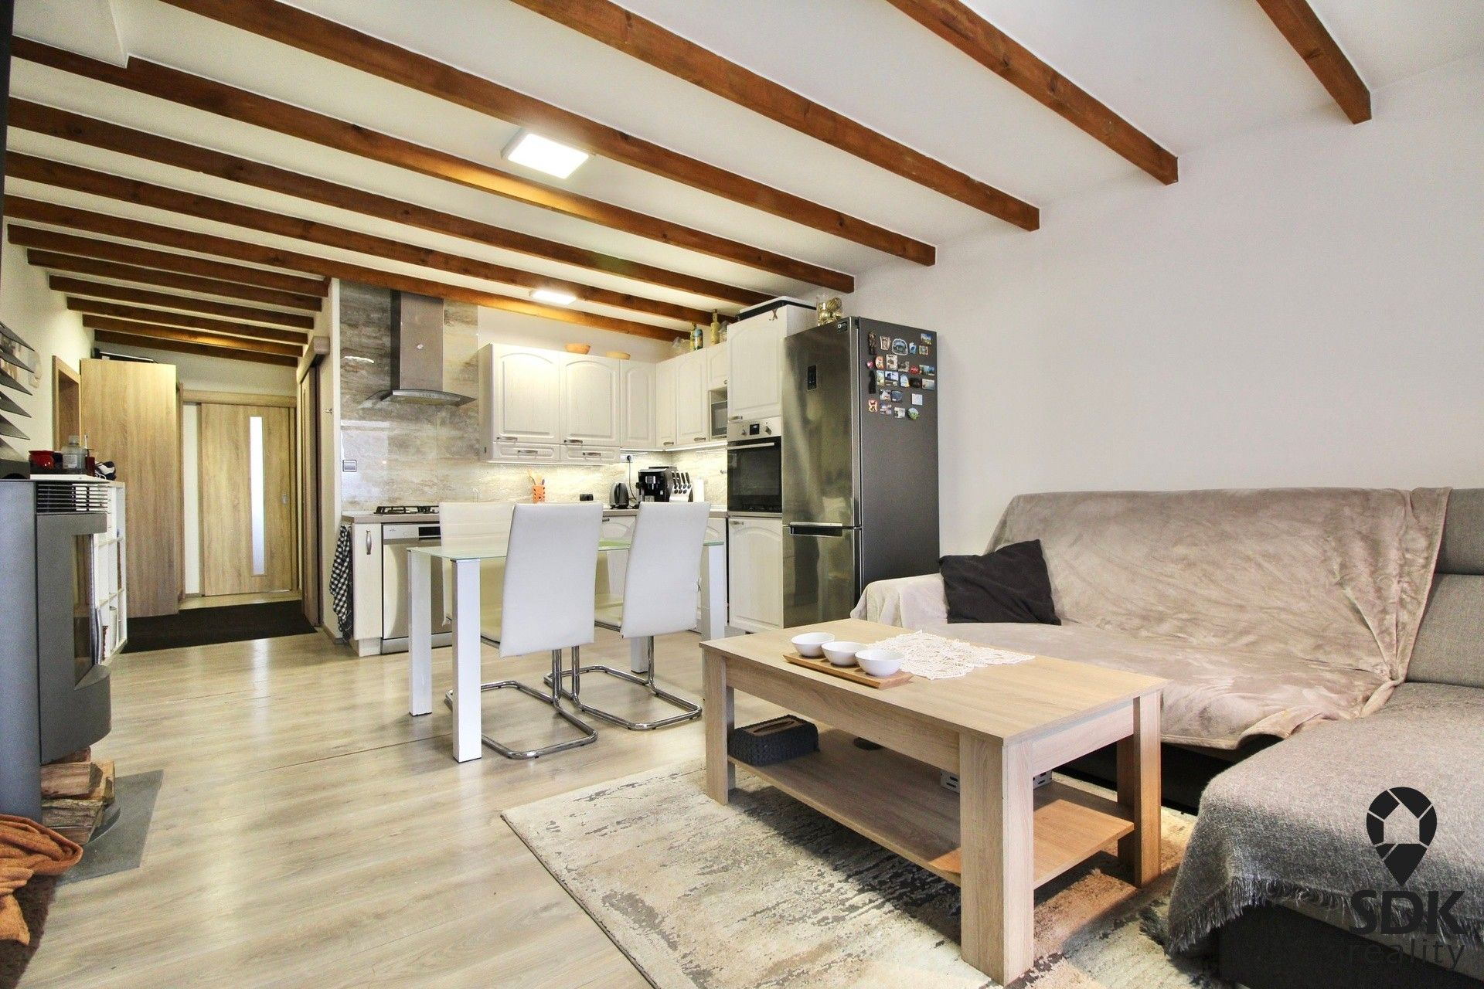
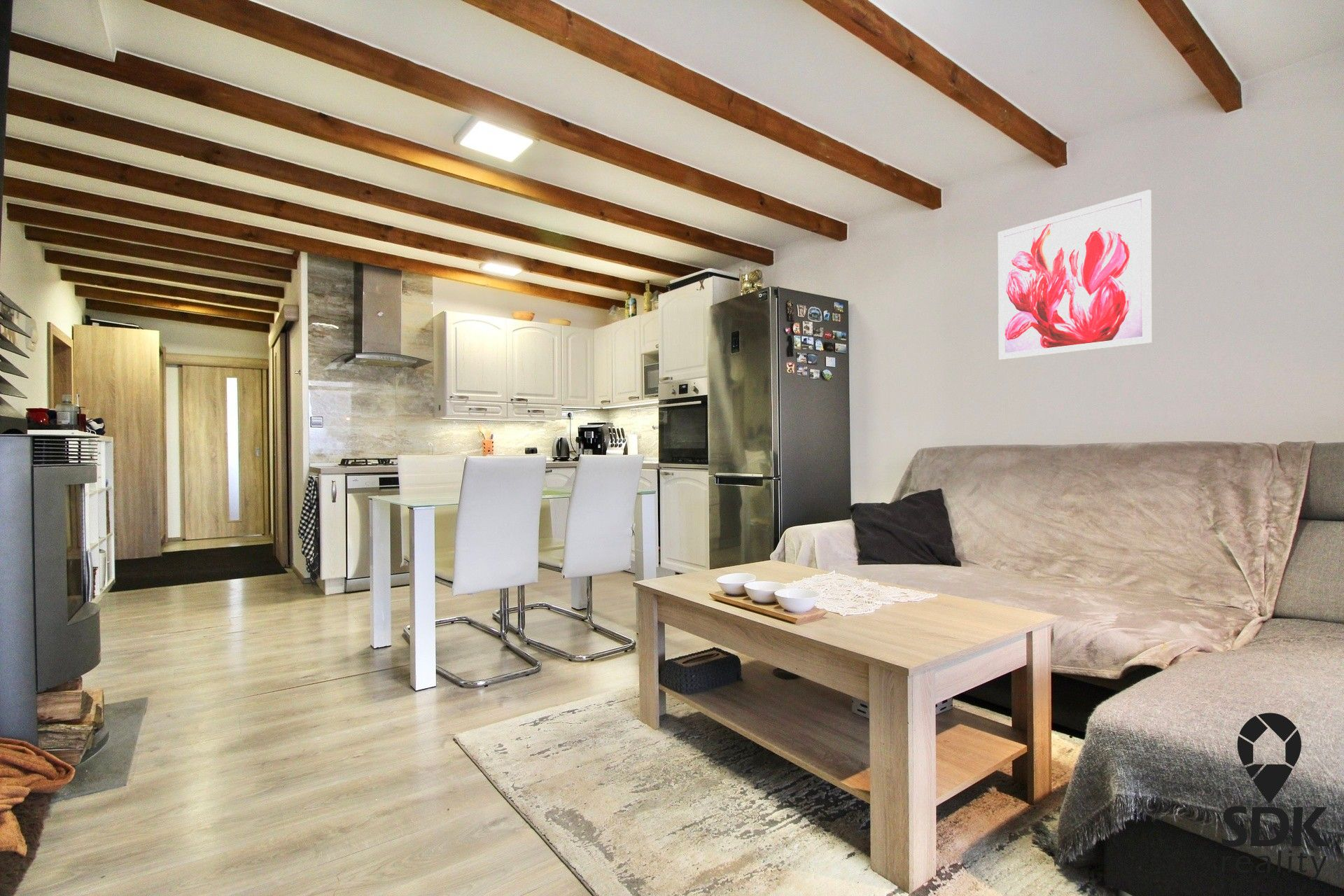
+ wall art [998,189,1152,360]
